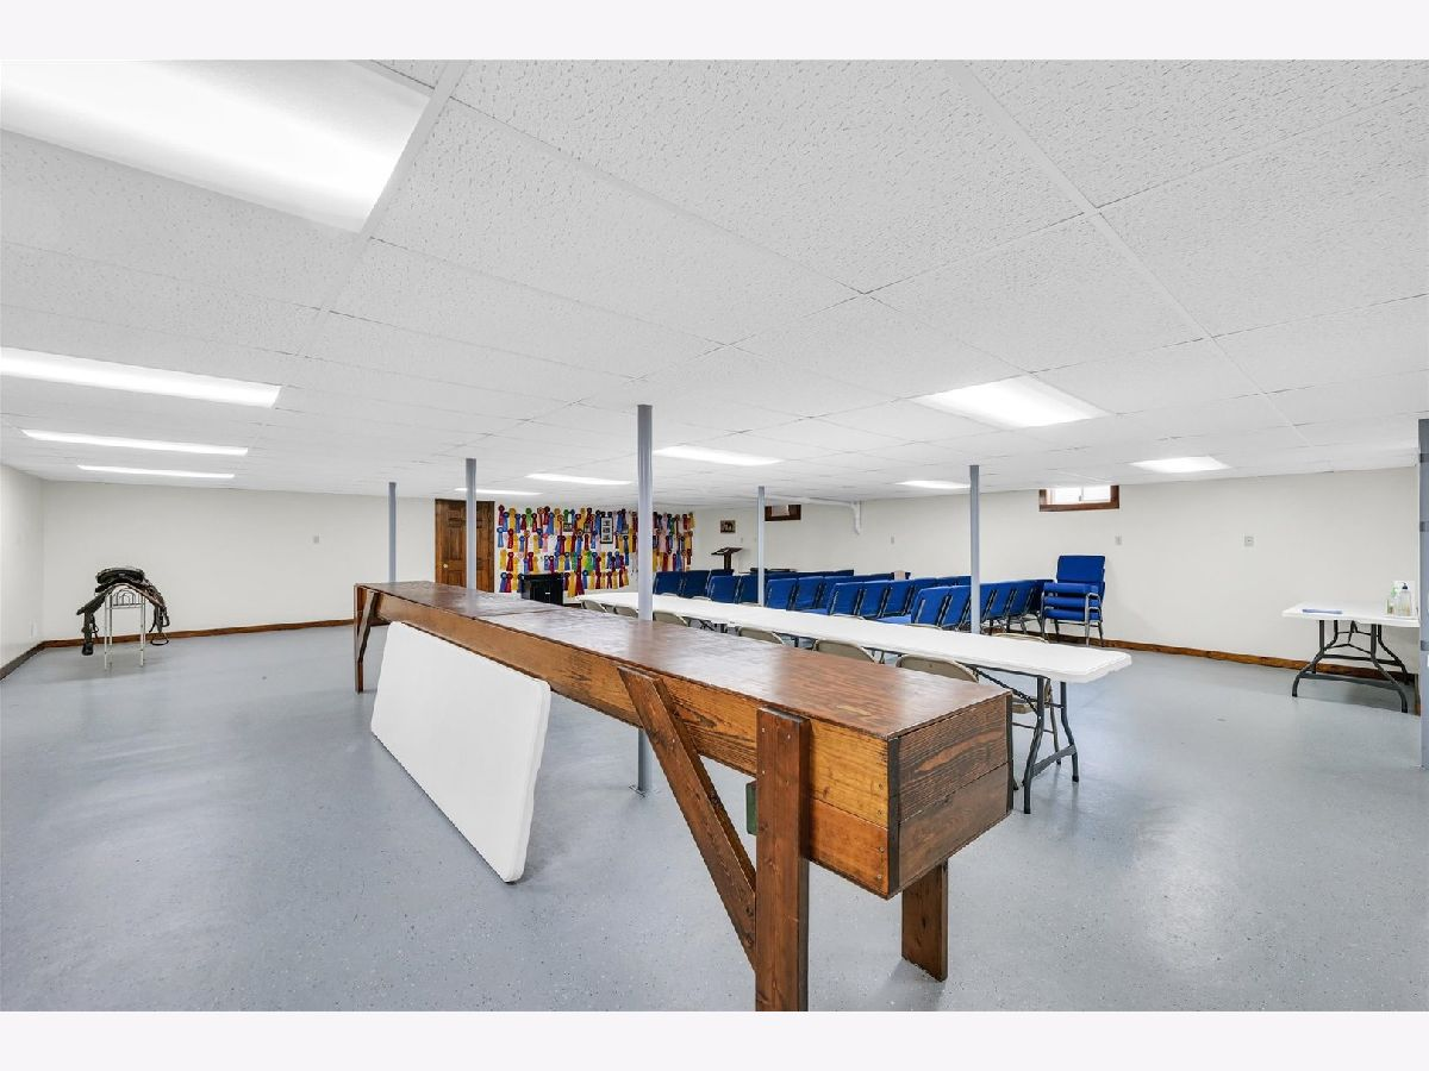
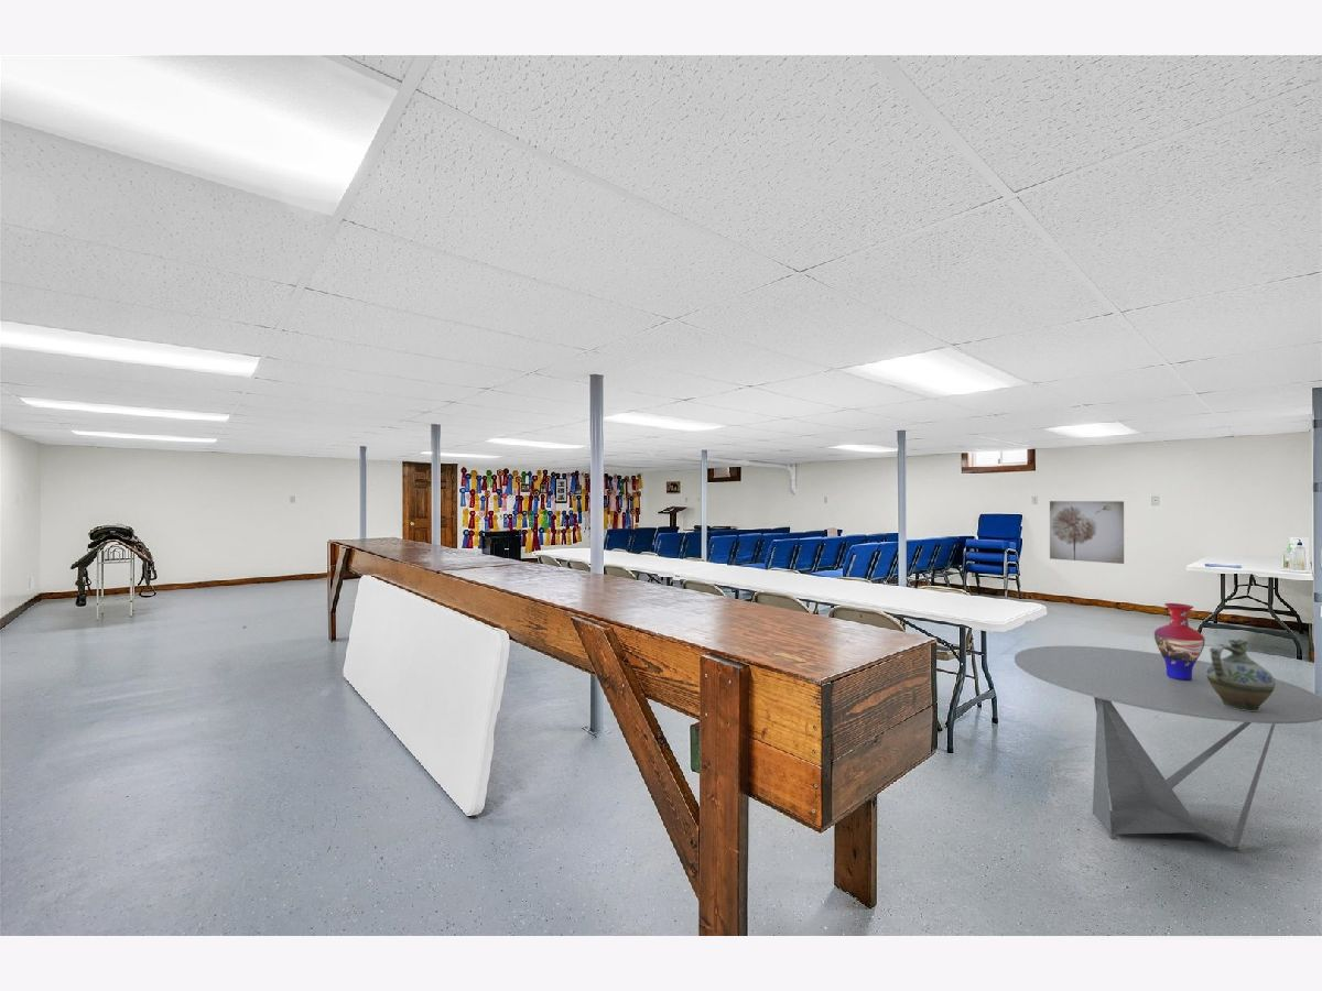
+ coffee table [1014,645,1322,852]
+ wall art [1049,500,1125,565]
+ vase [1153,602,1206,680]
+ pitcher [1206,639,1276,711]
